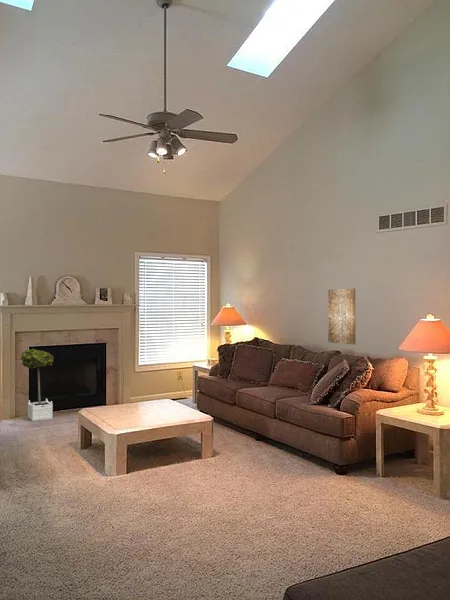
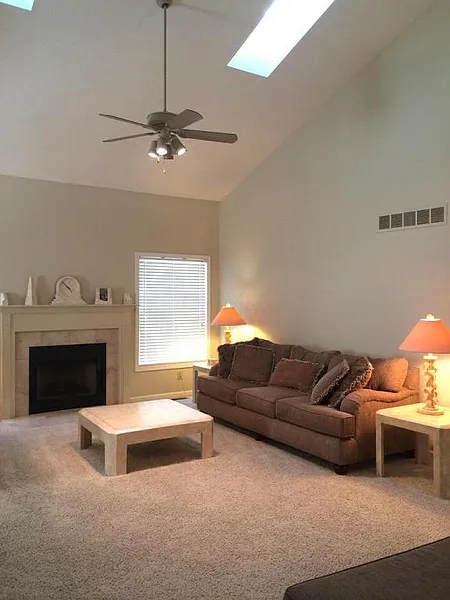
- wall art [327,288,356,345]
- potted tree [20,347,54,422]
